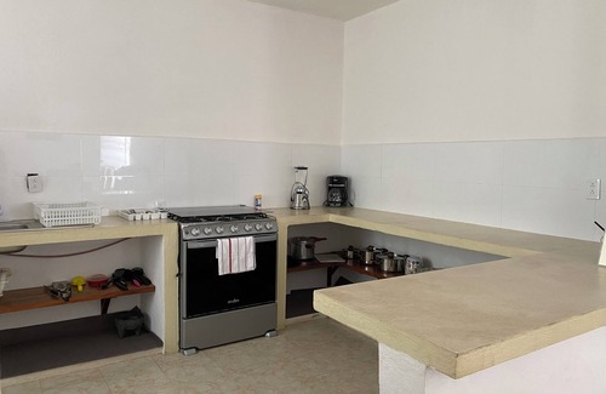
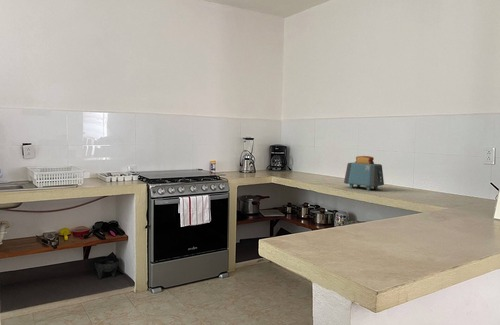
+ toaster [343,155,385,191]
